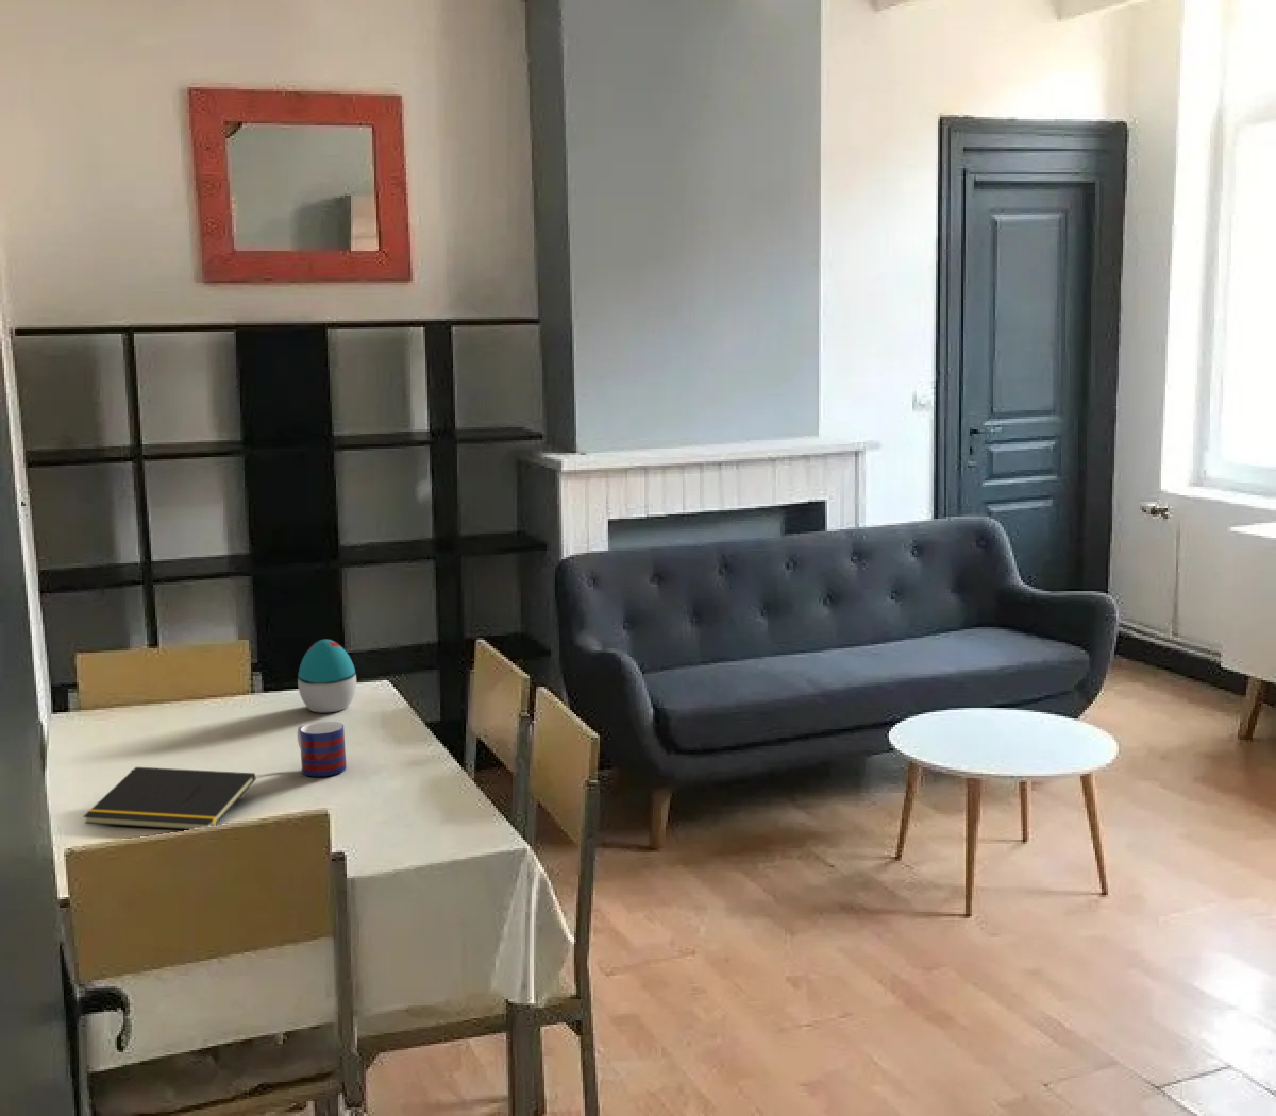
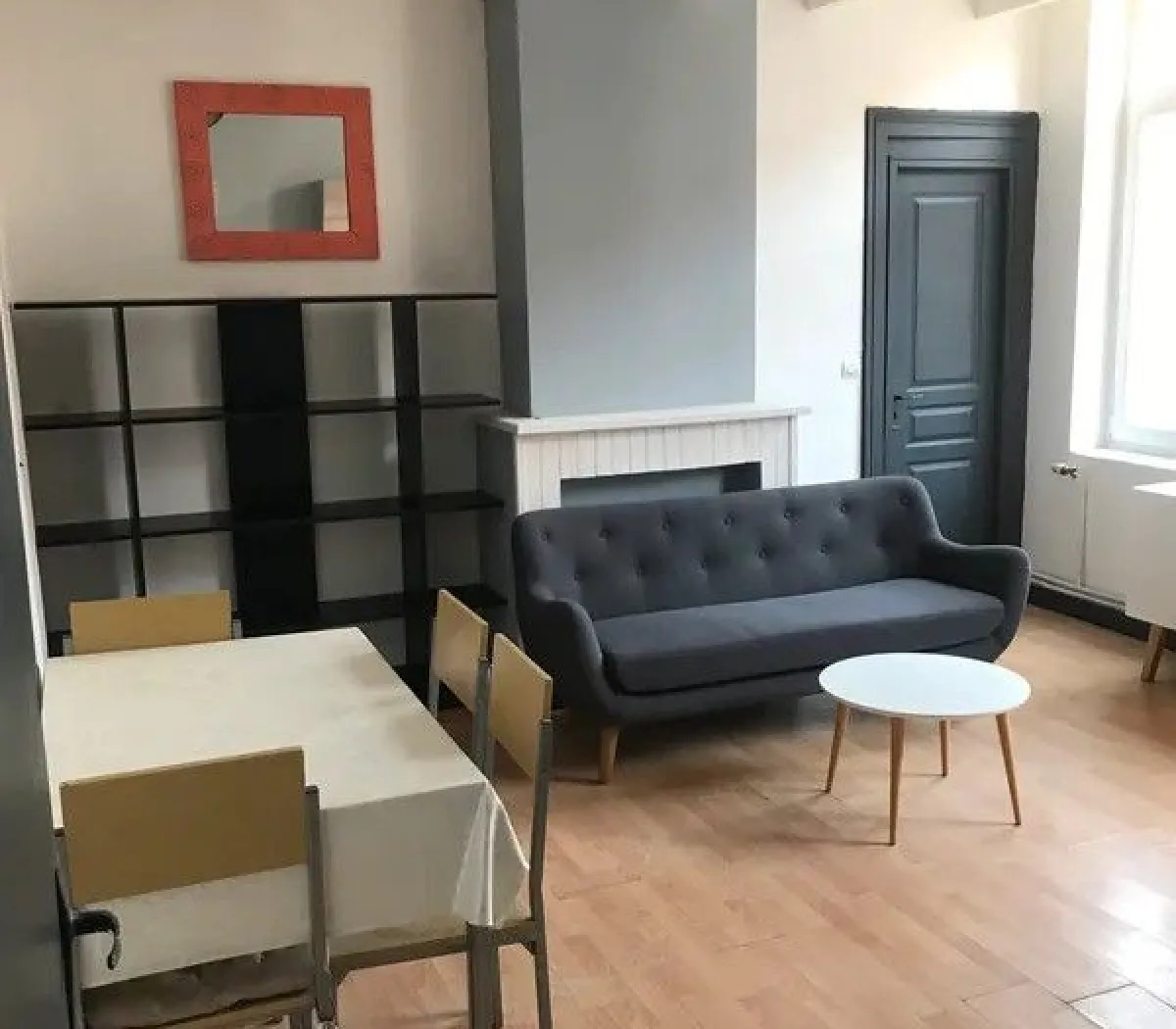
- mug [296,720,347,778]
- decorative egg [296,639,357,714]
- notepad [82,767,257,831]
